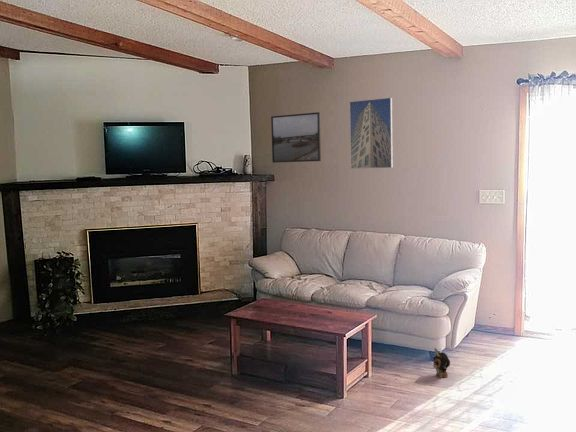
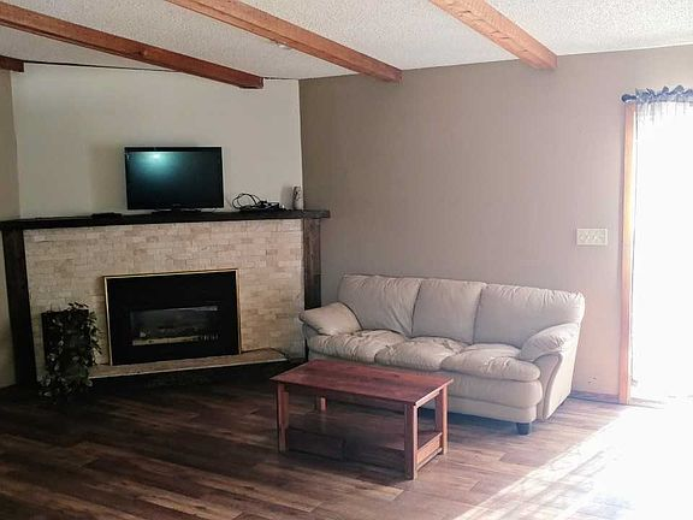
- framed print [270,111,322,164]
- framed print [349,97,394,170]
- plush toy [432,347,451,379]
